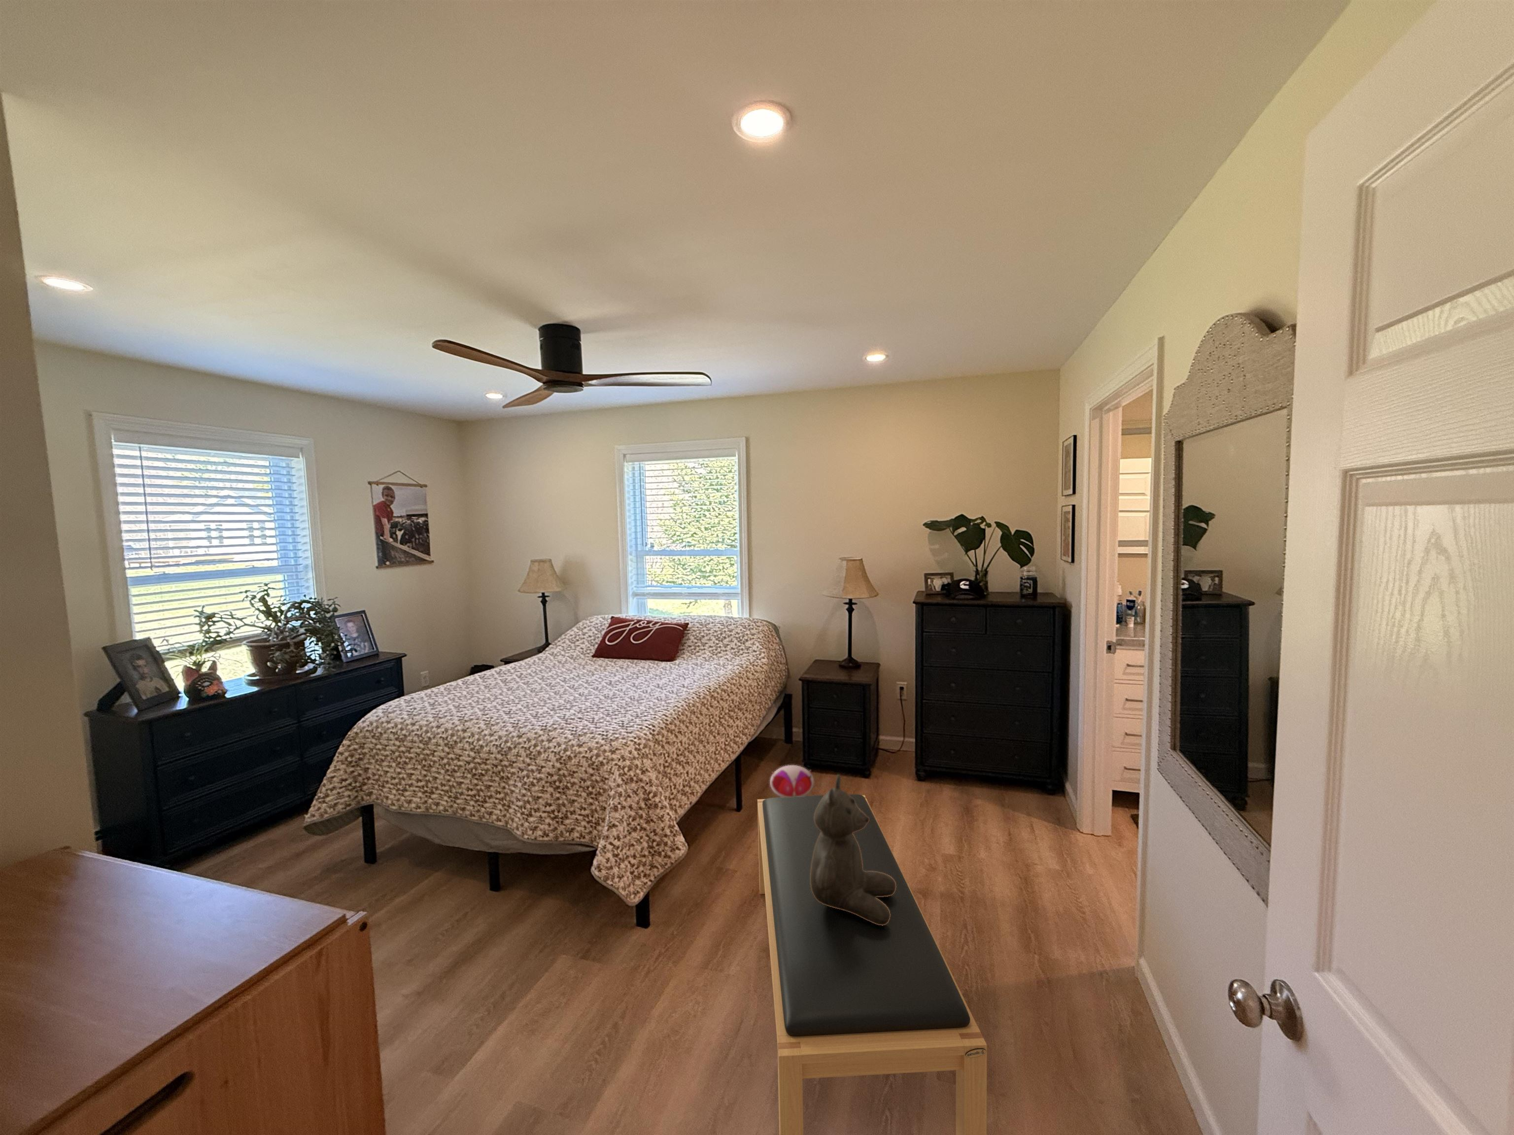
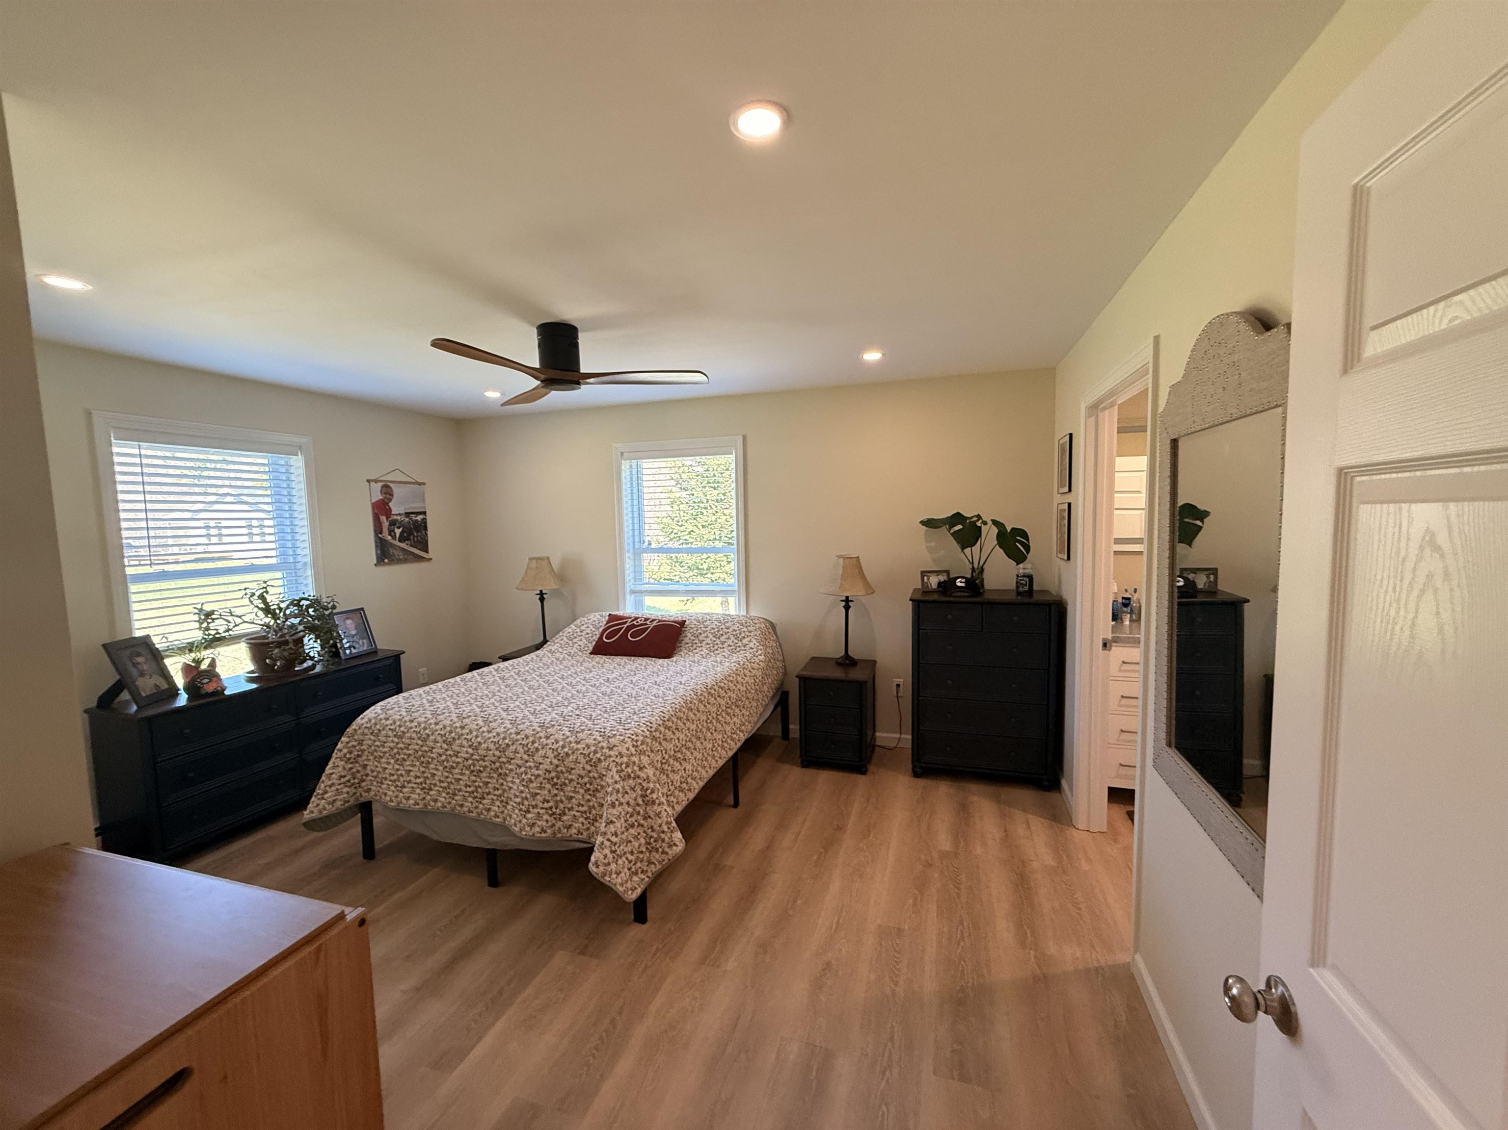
- bench [757,794,987,1135]
- plush toy [769,764,814,798]
- teddy bear [811,774,896,925]
